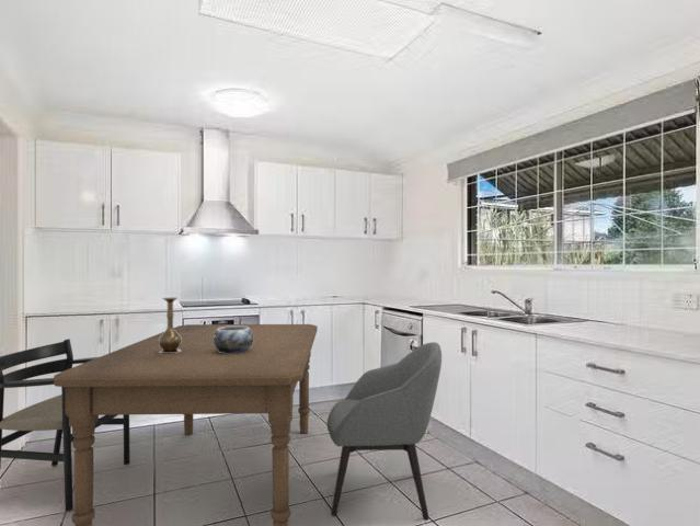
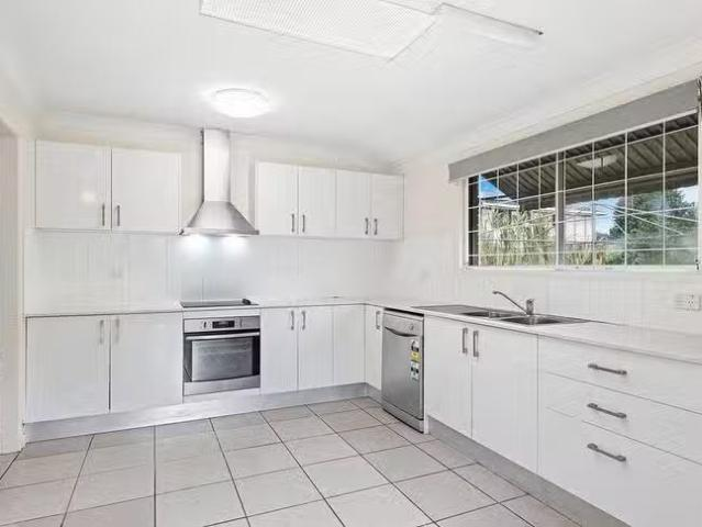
- chair [325,341,443,521]
- chair [0,338,131,512]
- dining table [53,323,319,526]
- decorative bowl [214,327,253,354]
- vase [159,297,182,353]
